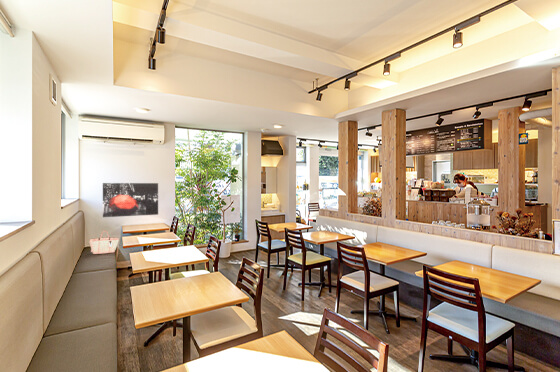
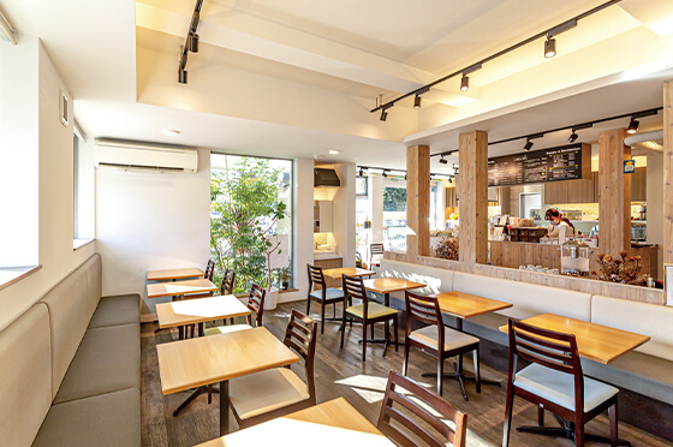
- wall art [102,182,159,218]
- tote bag [88,230,120,255]
